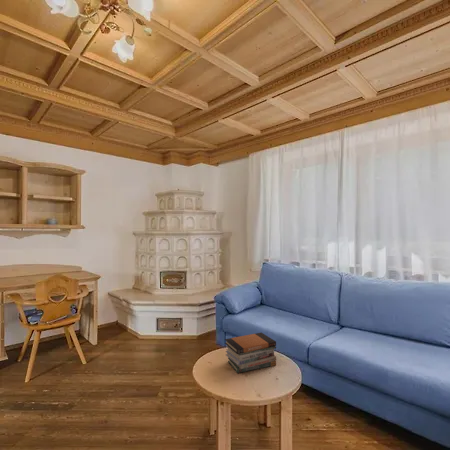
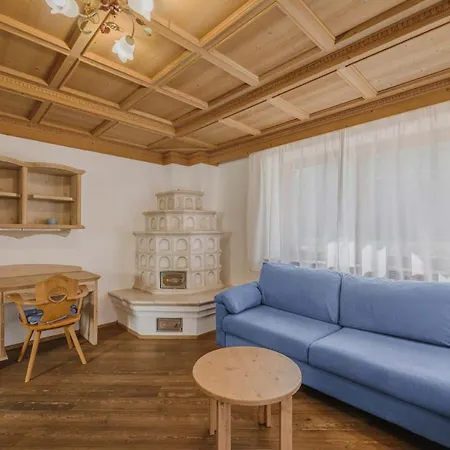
- book stack [224,332,277,374]
